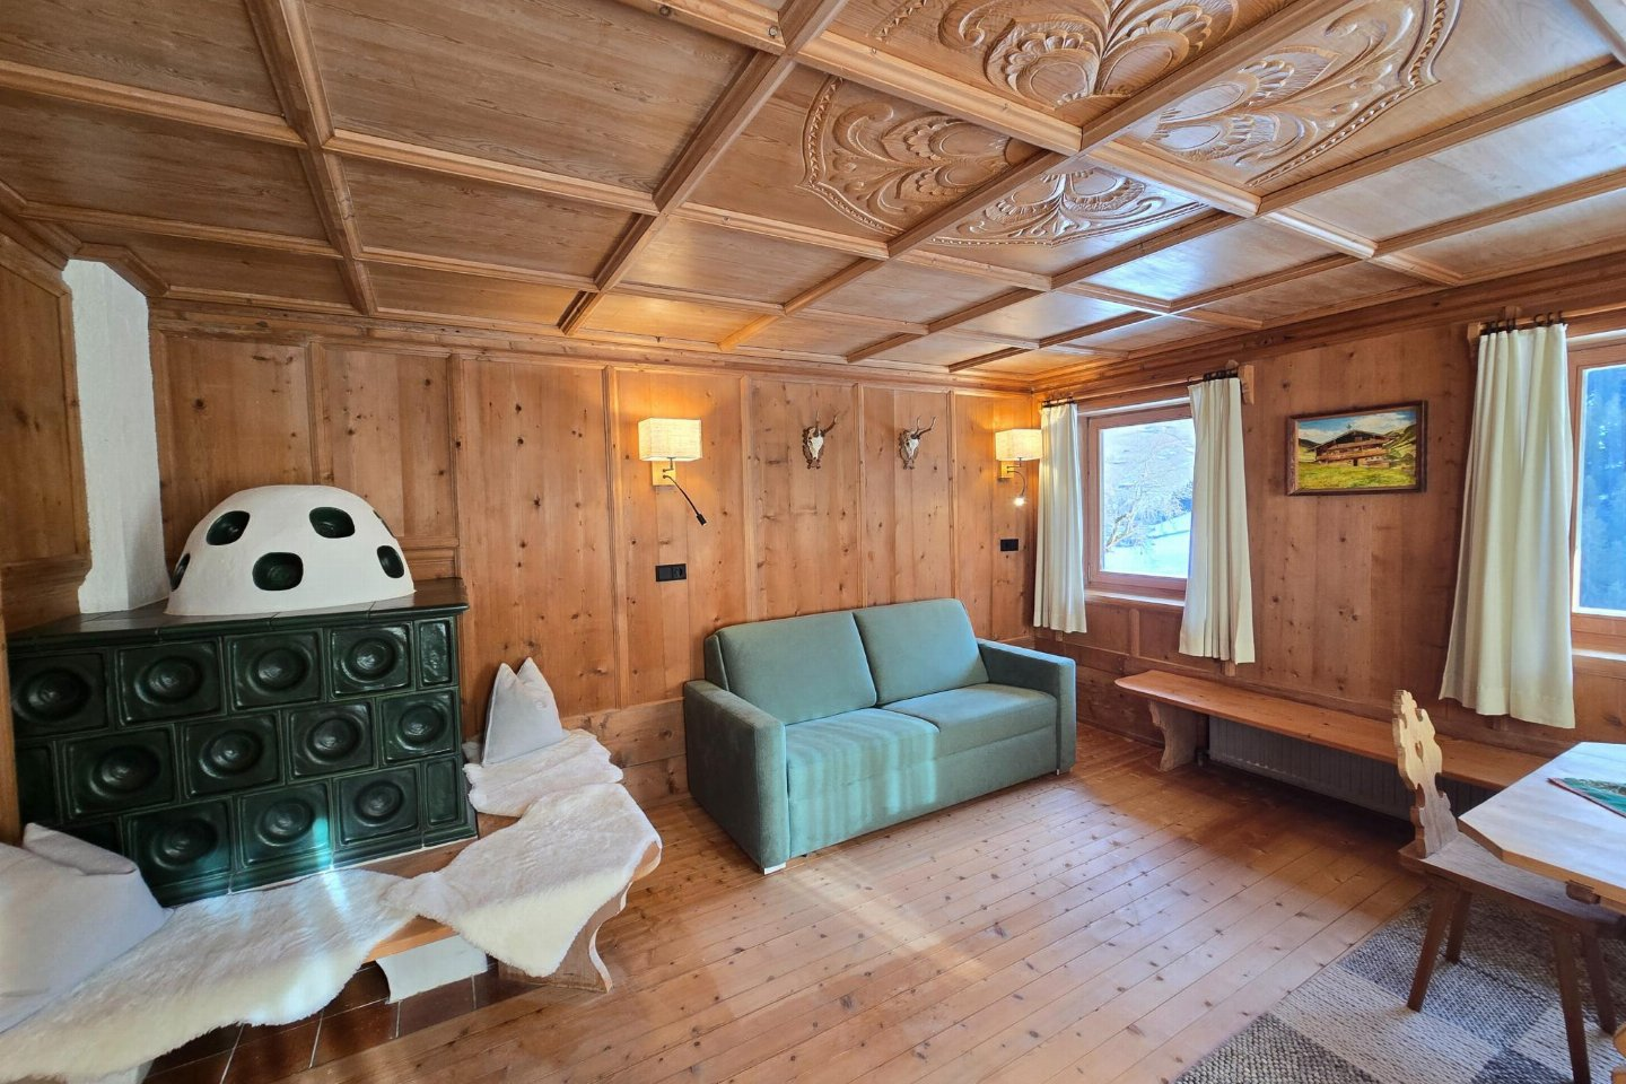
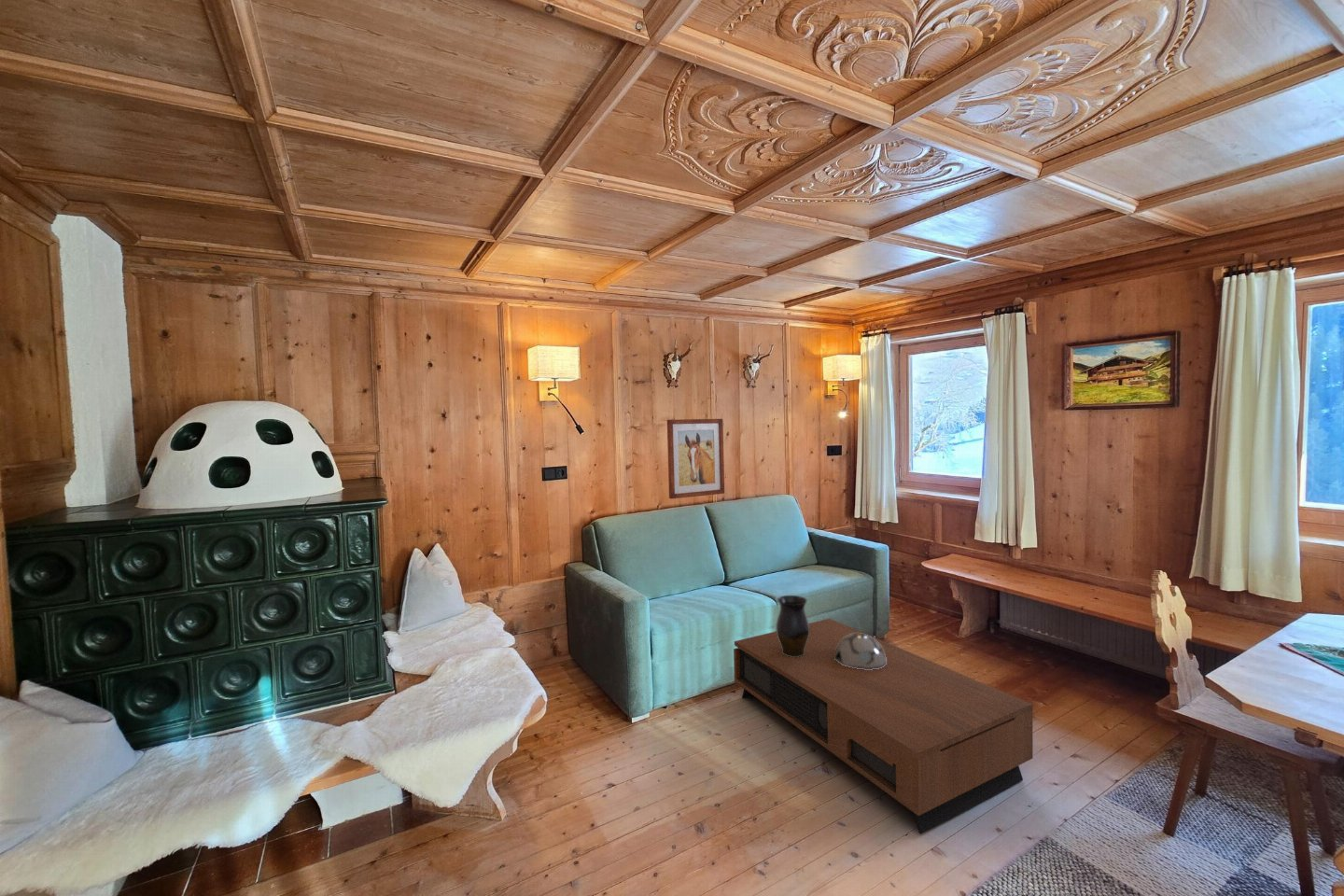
+ decorative bowl [834,633,887,670]
+ coffee table [733,618,1034,834]
+ wall art [666,418,725,499]
+ vase [775,595,809,657]
